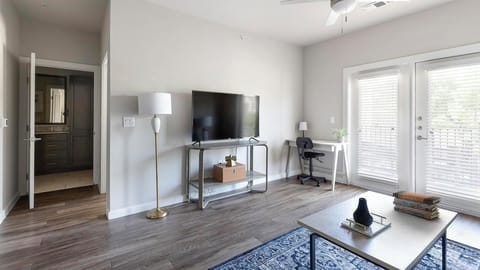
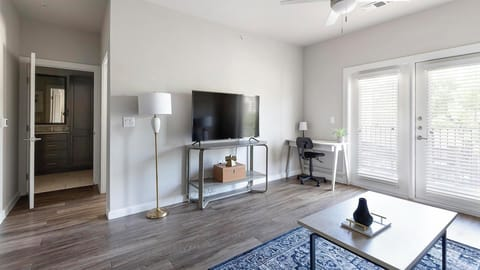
- book stack [392,190,442,220]
